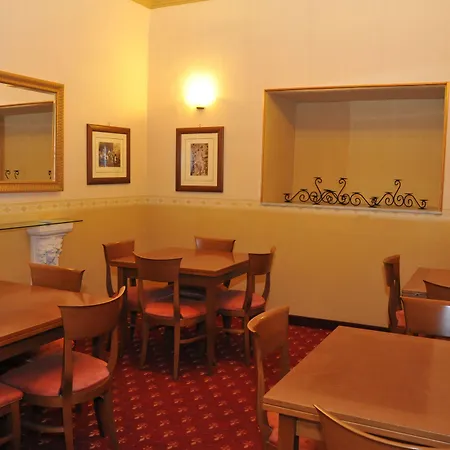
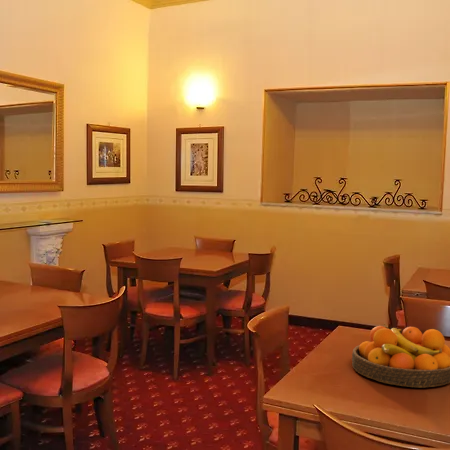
+ fruit bowl [351,325,450,389]
